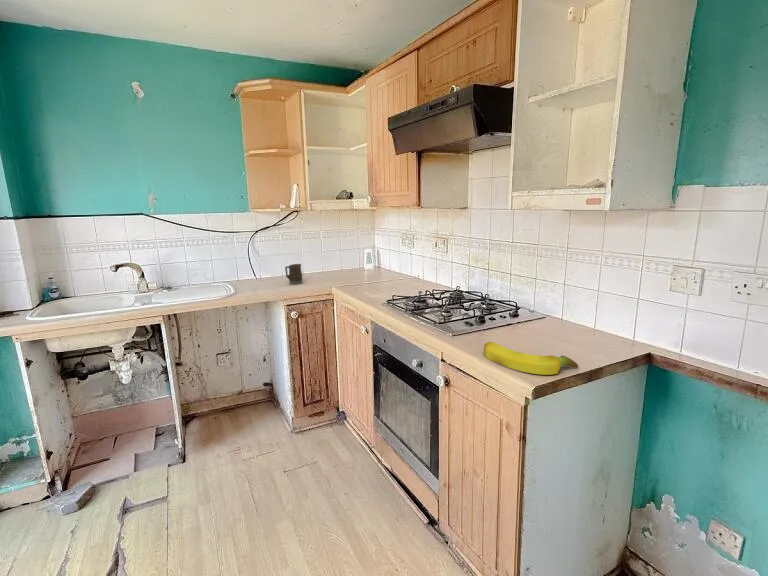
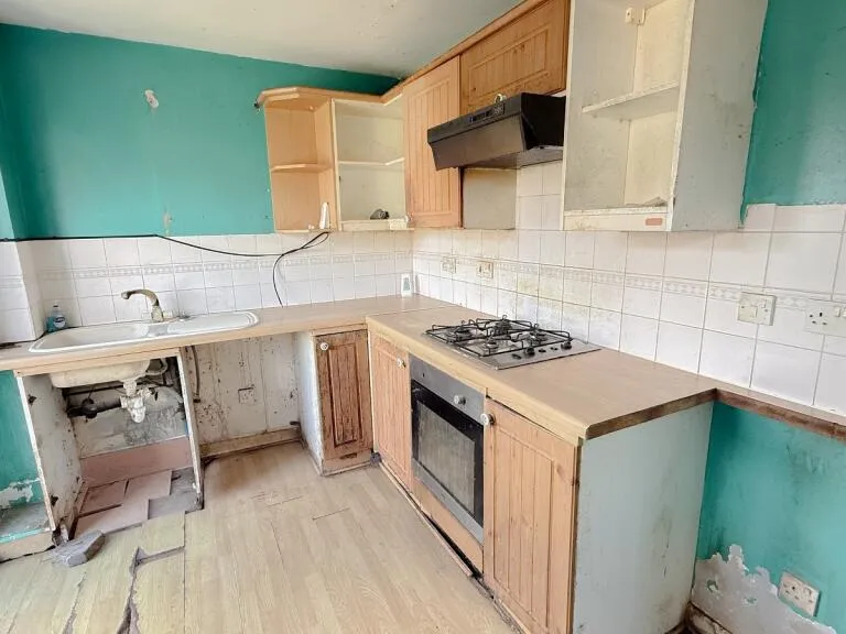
- fruit [483,341,579,376]
- mug [284,263,303,285]
